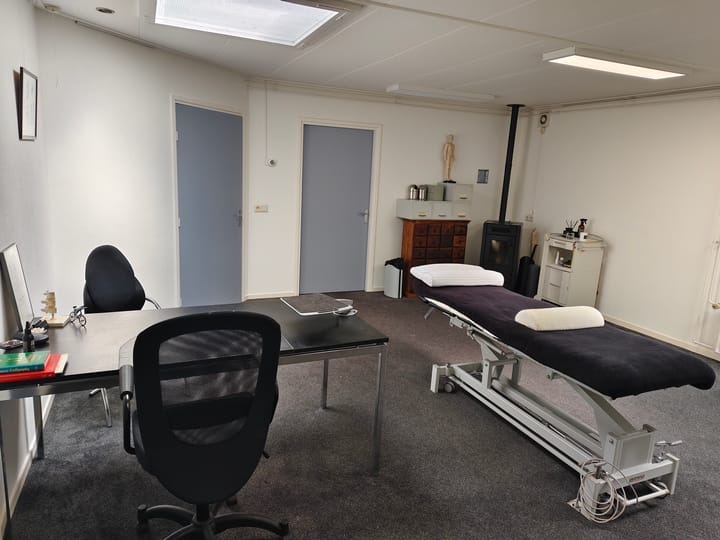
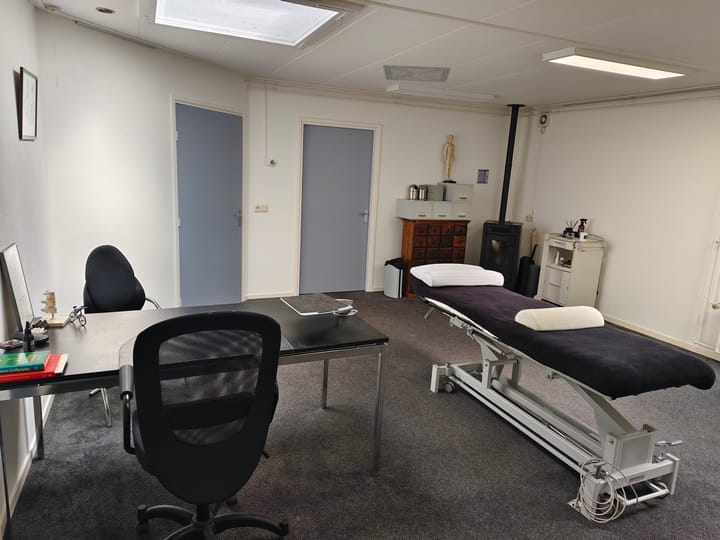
+ ceiling vent [382,64,452,83]
